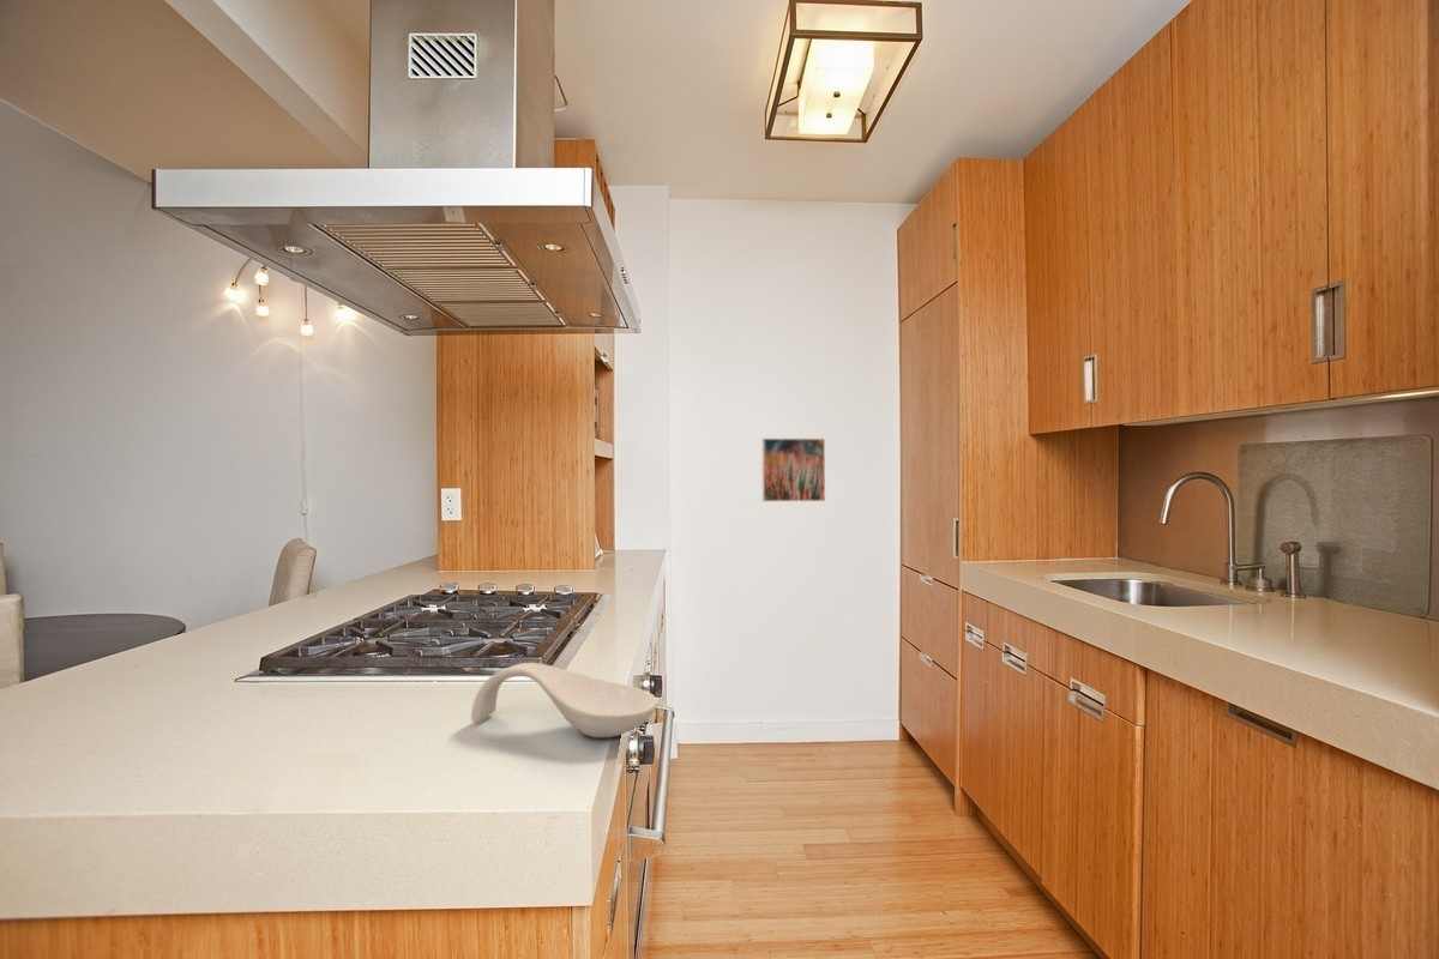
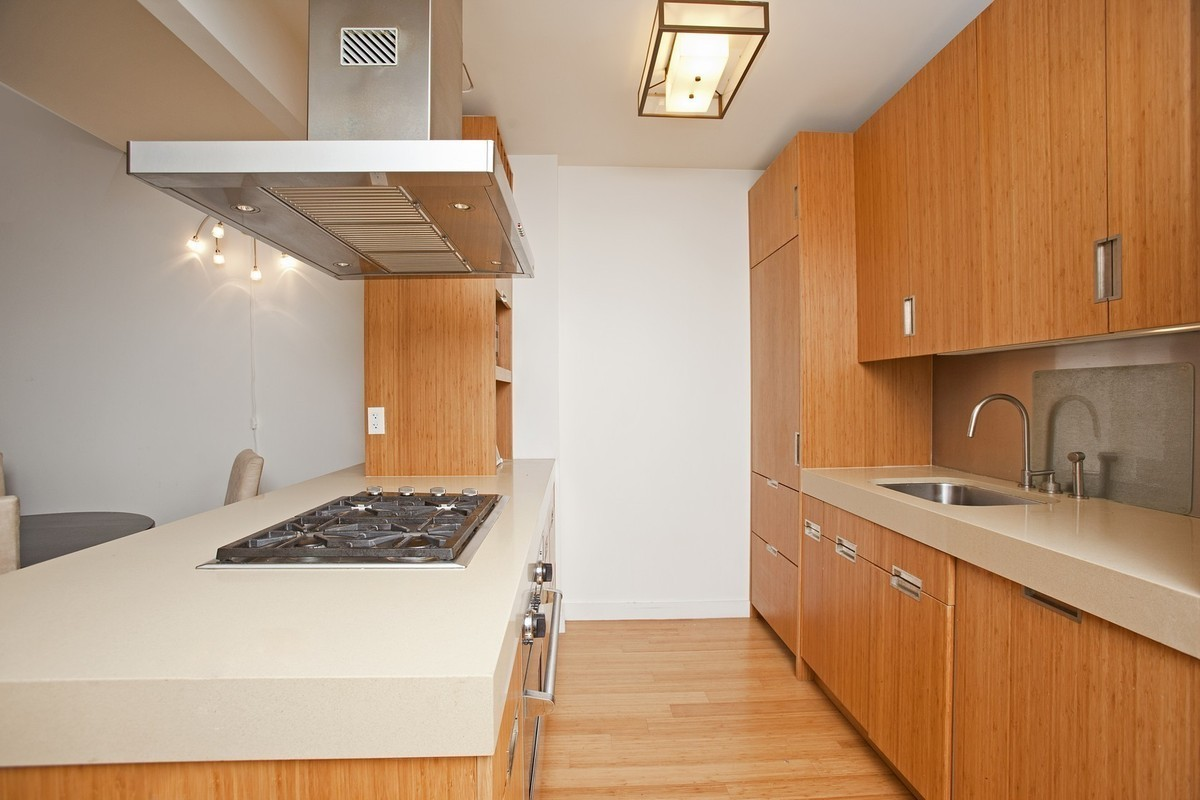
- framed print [760,438,826,503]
- spoon rest [470,662,658,738]
